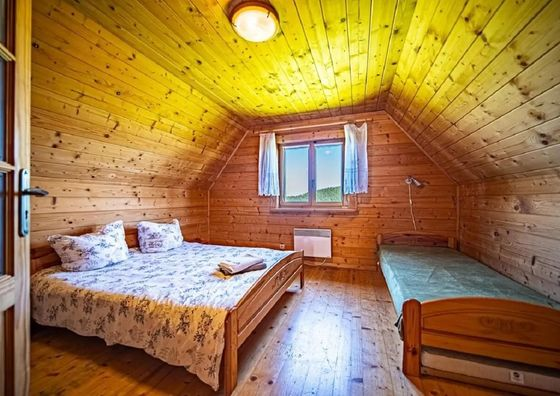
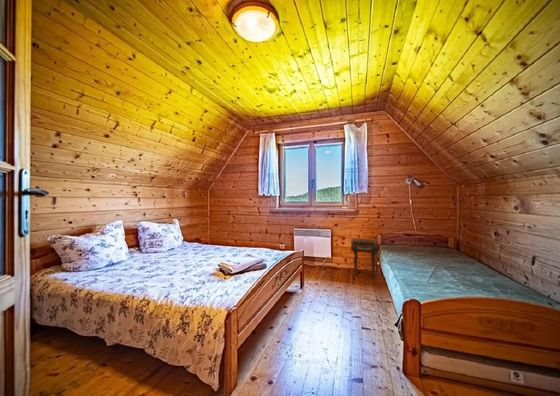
+ nightstand [350,238,379,278]
